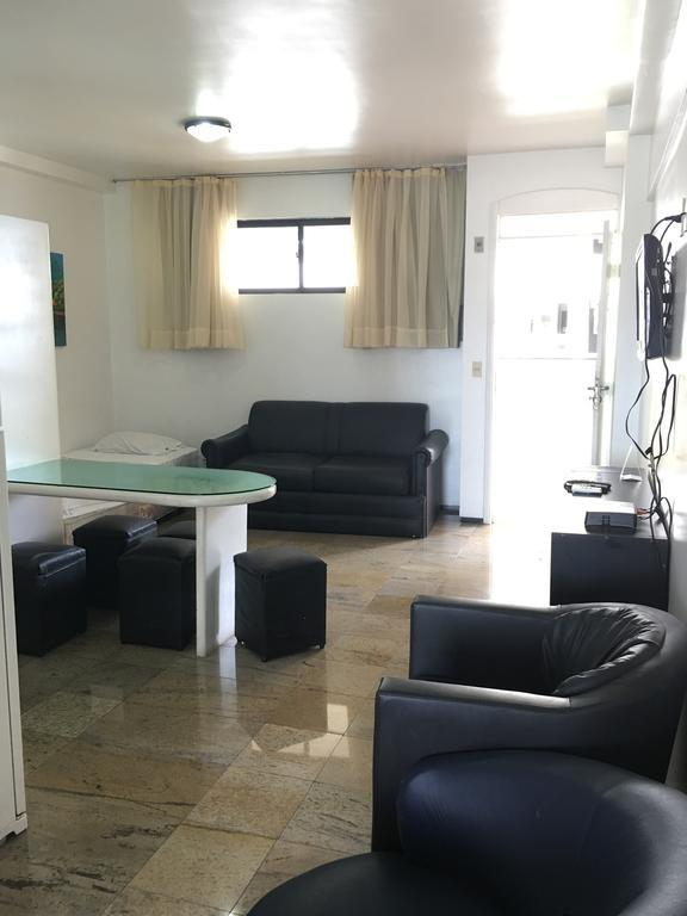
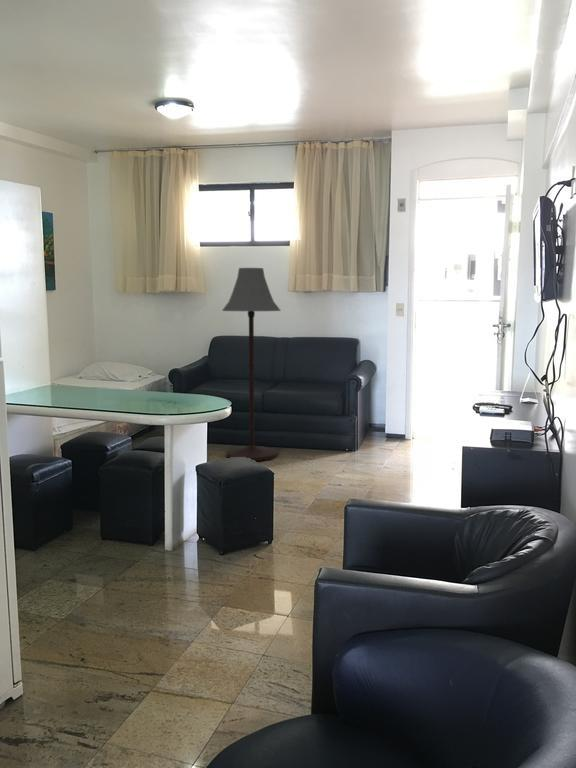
+ floor lamp [221,267,282,462]
